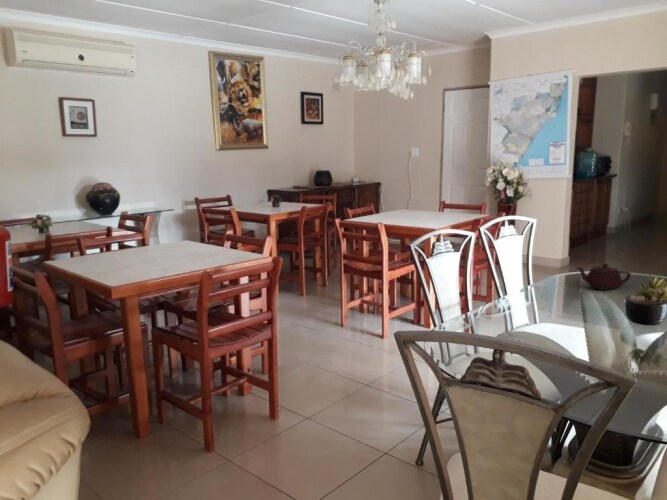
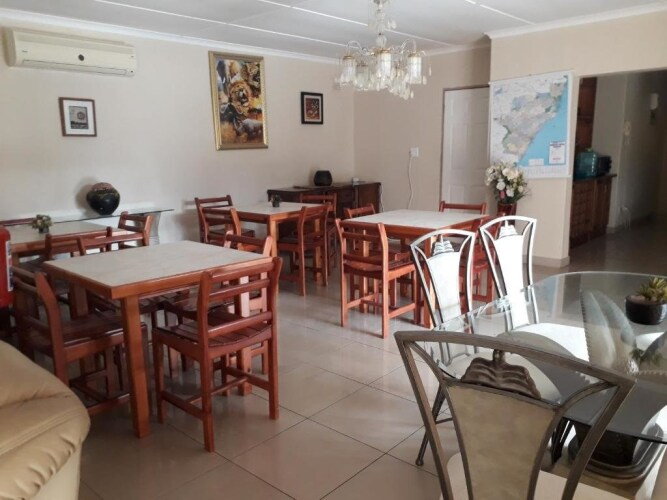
- teapot [575,263,632,291]
